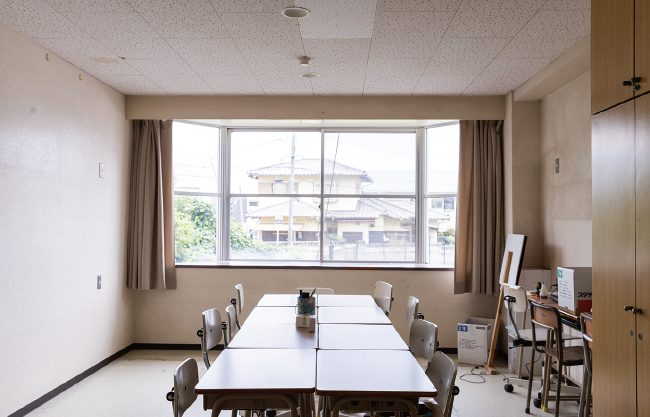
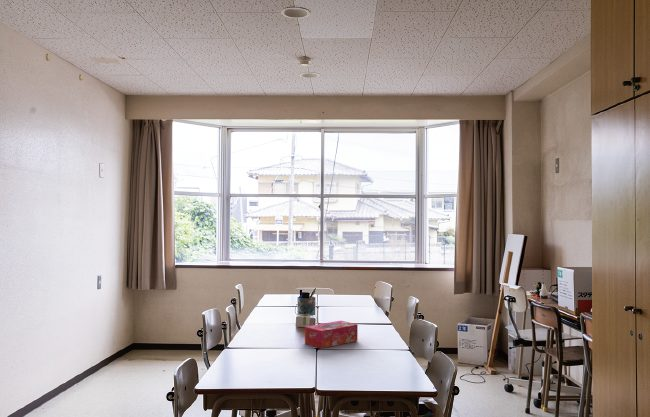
+ tissue box [304,320,359,349]
